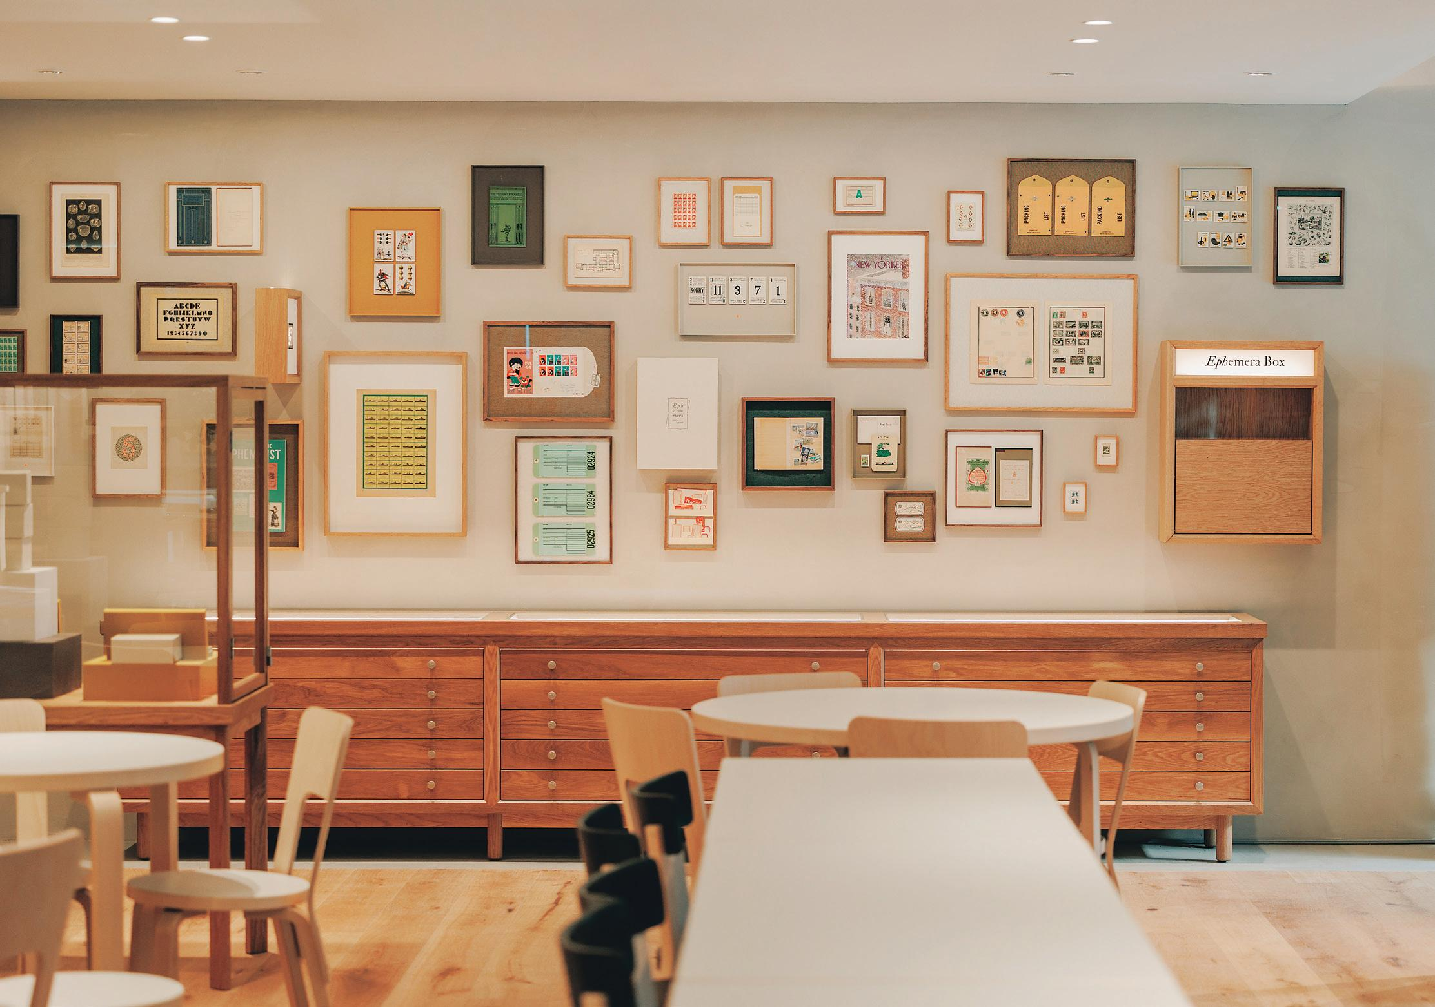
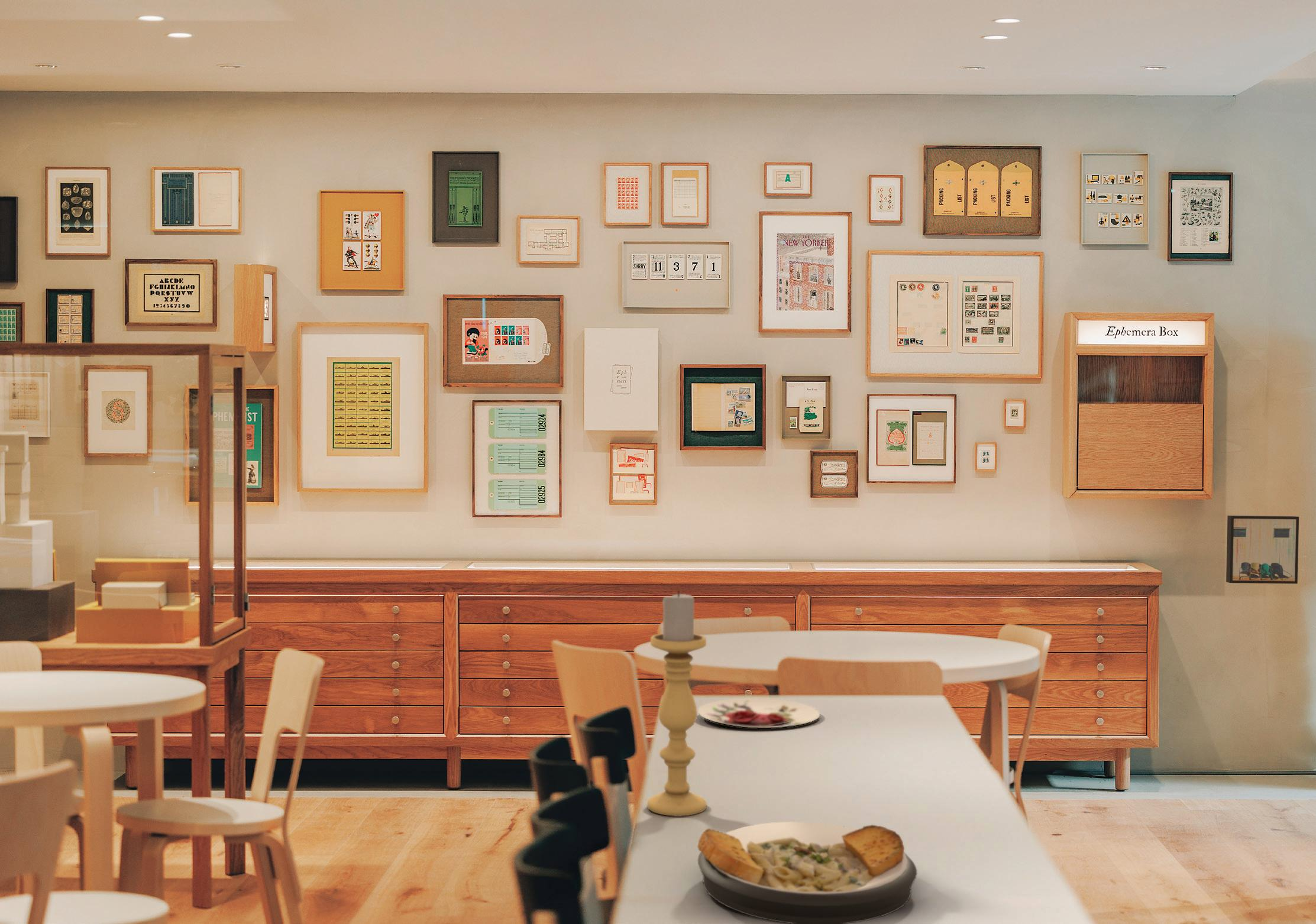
+ wall art [1226,515,1299,584]
+ plate [697,821,917,924]
+ plate [697,698,821,729]
+ candle holder [647,590,707,817]
